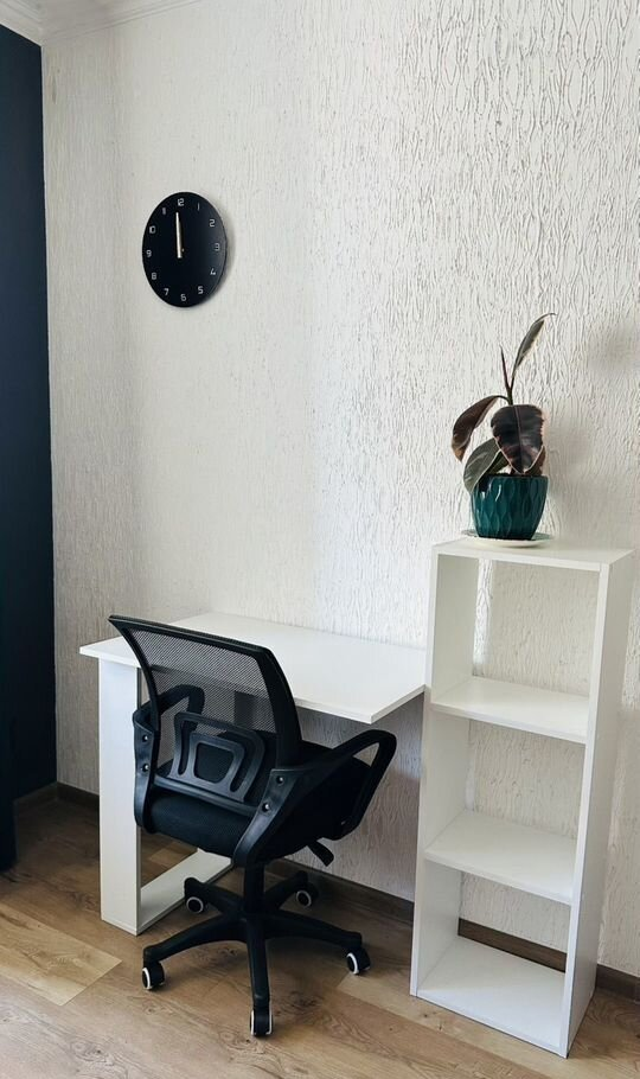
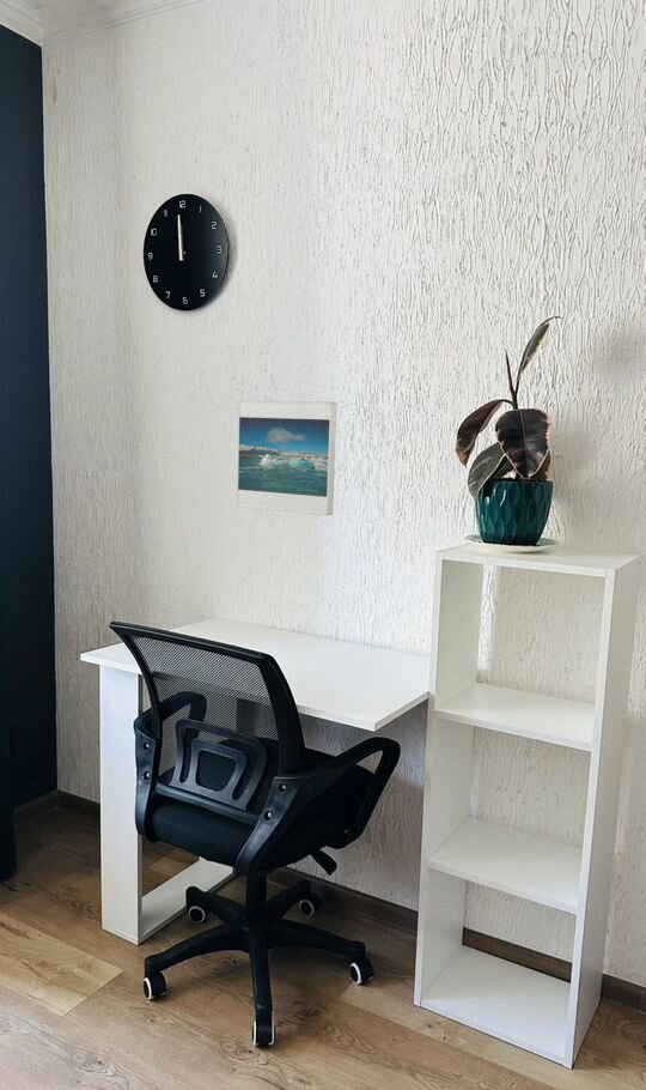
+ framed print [236,399,337,516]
